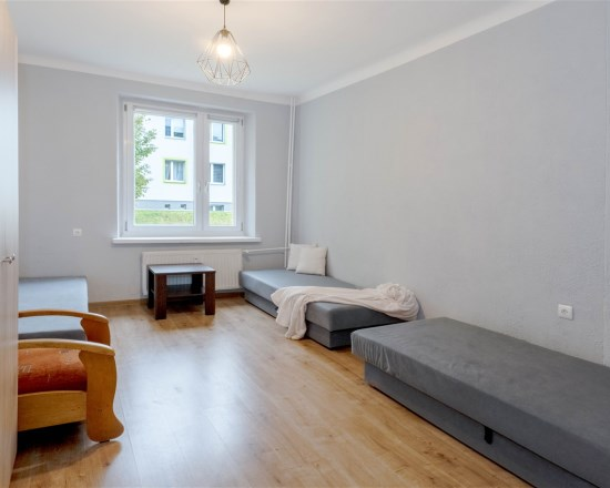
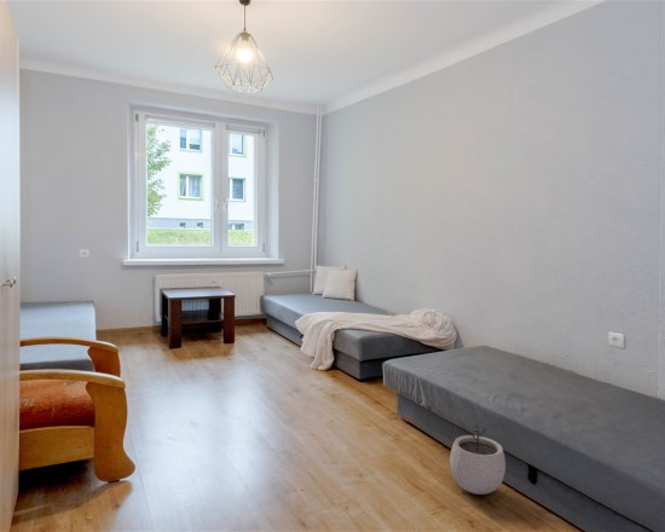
+ plant pot [449,423,507,496]
